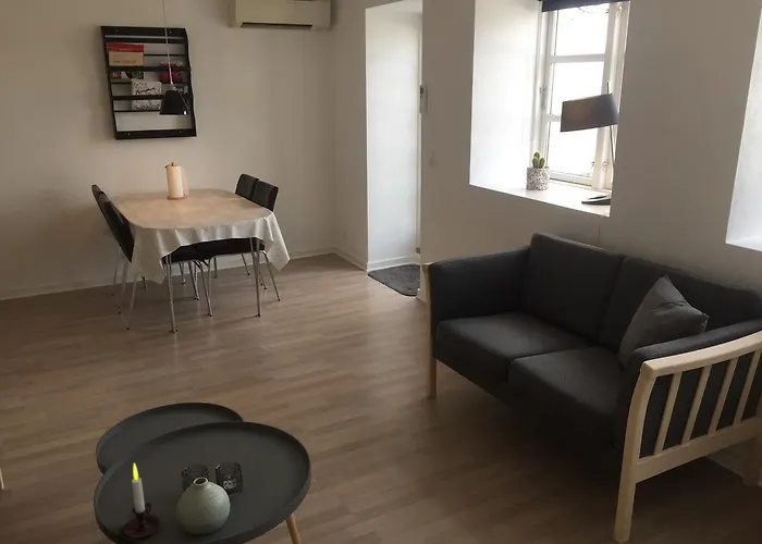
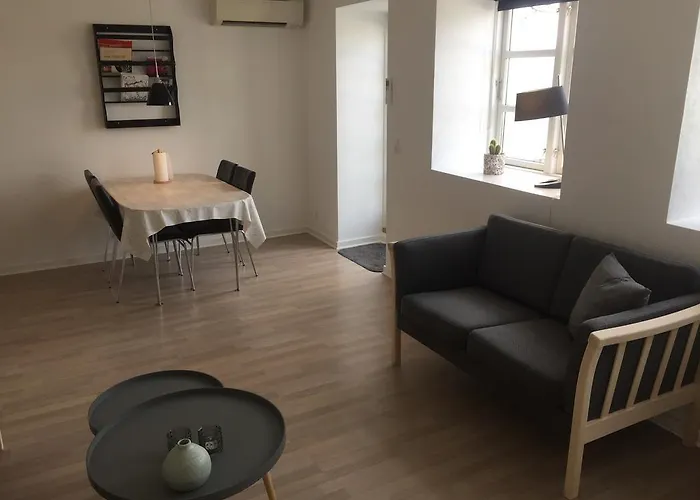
- candle [122,462,162,540]
